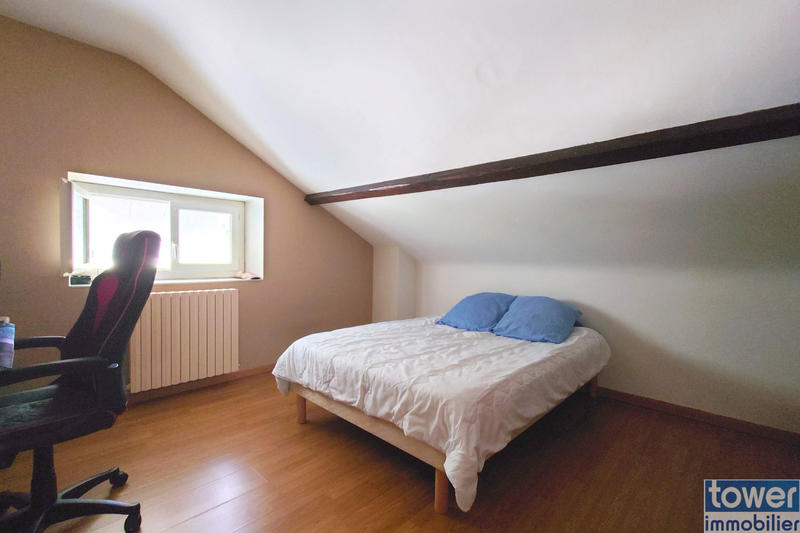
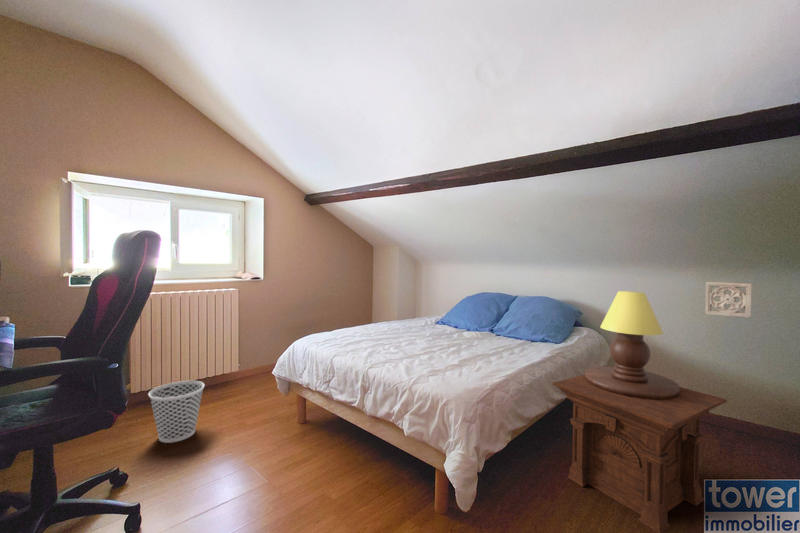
+ wall ornament [704,281,753,319]
+ table lamp [584,290,680,400]
+ wastebasket [147,380,205,444]
+ side table [552,374,727,533]
